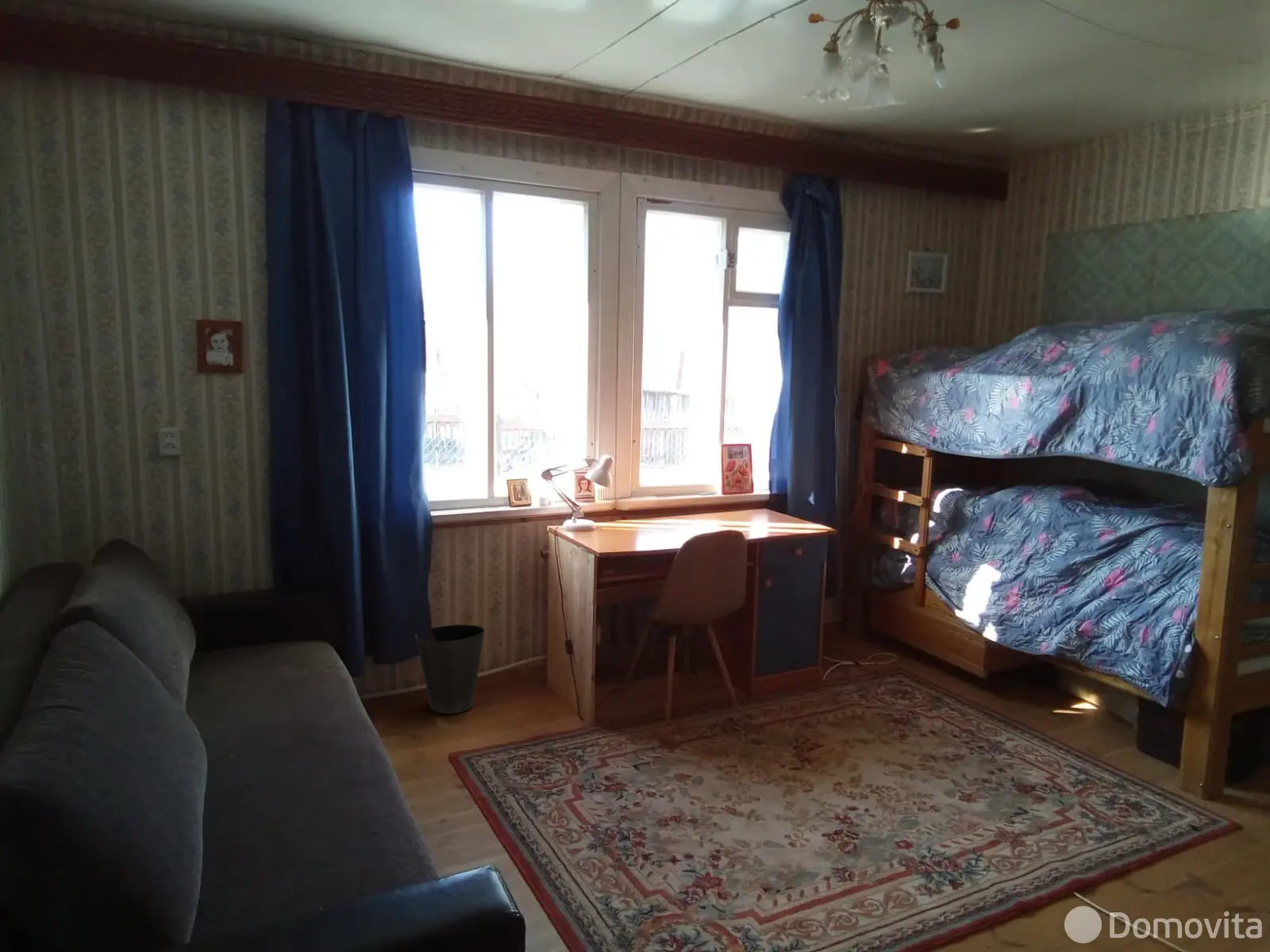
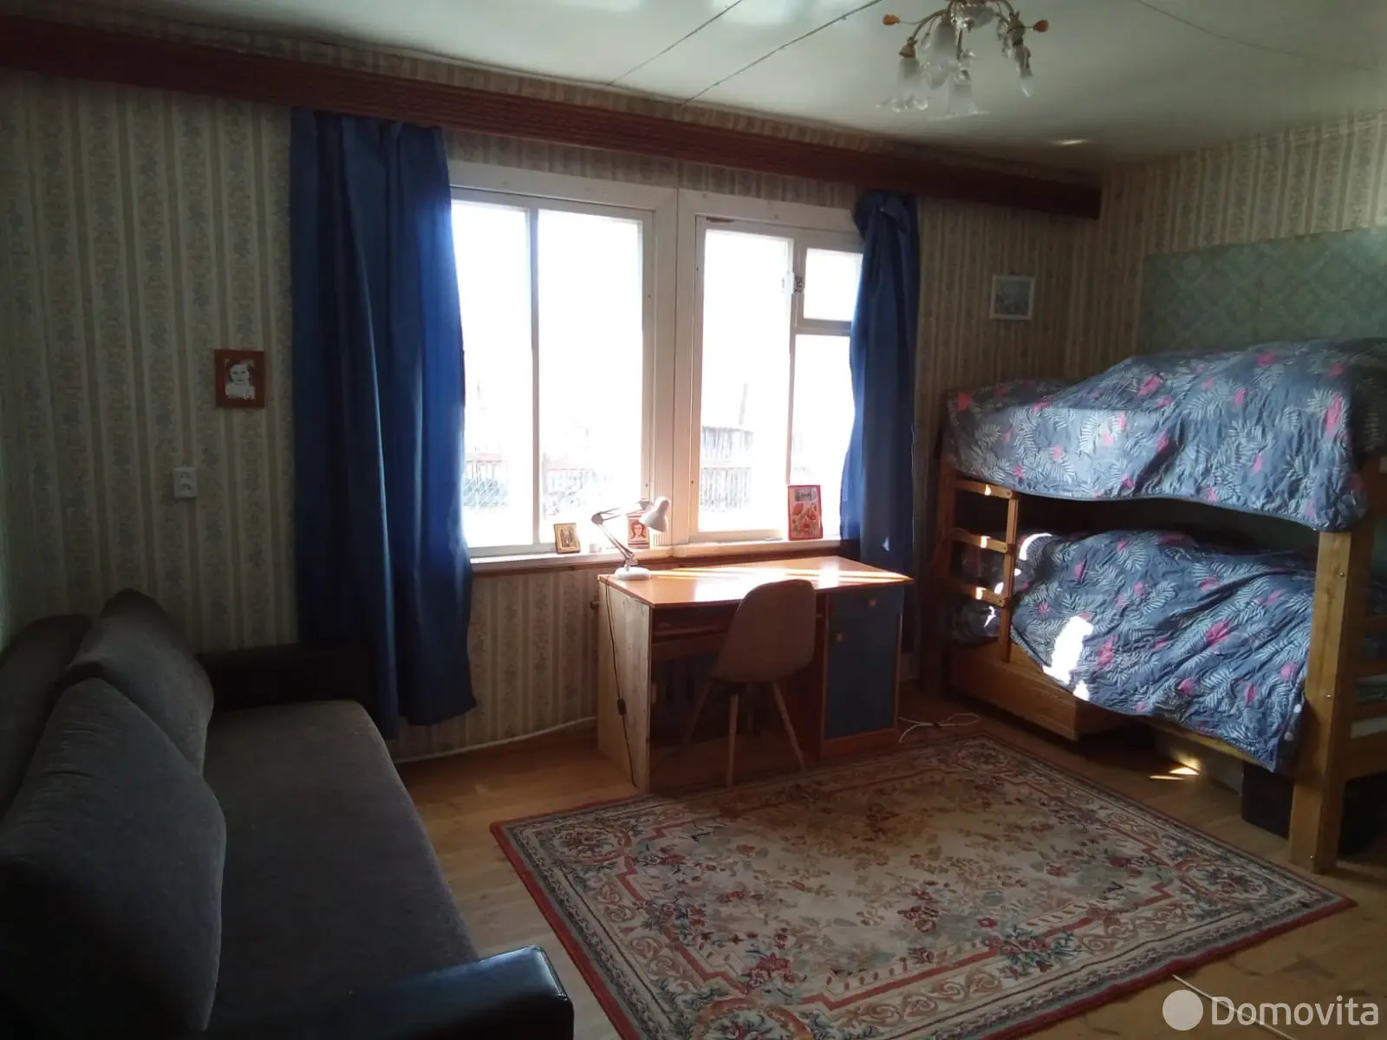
- waste basket [414,624,486,715]
